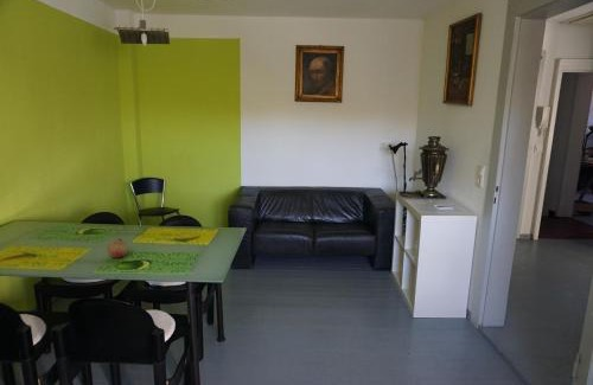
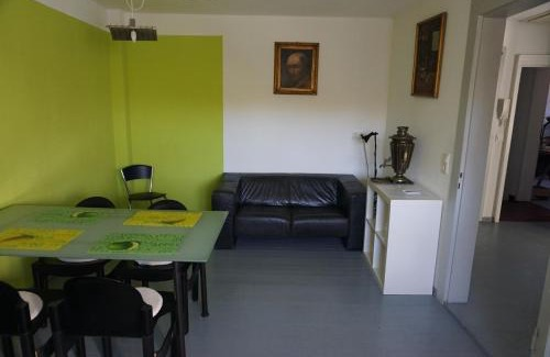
- fruit [106,237,129,259]
